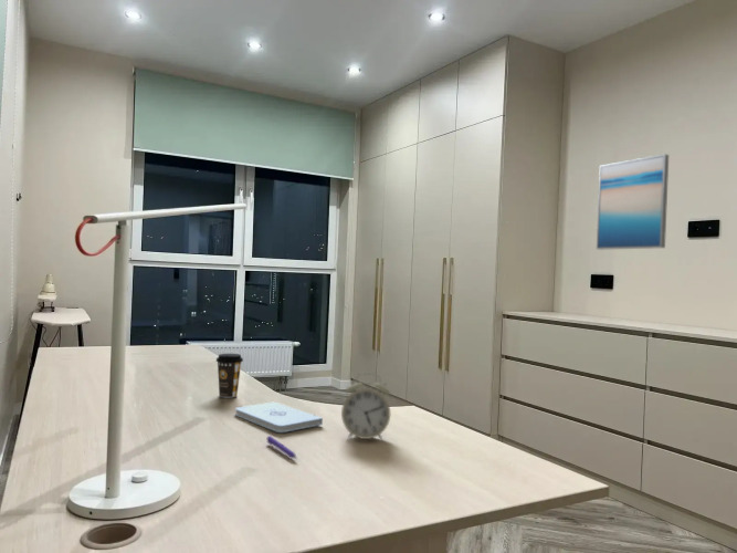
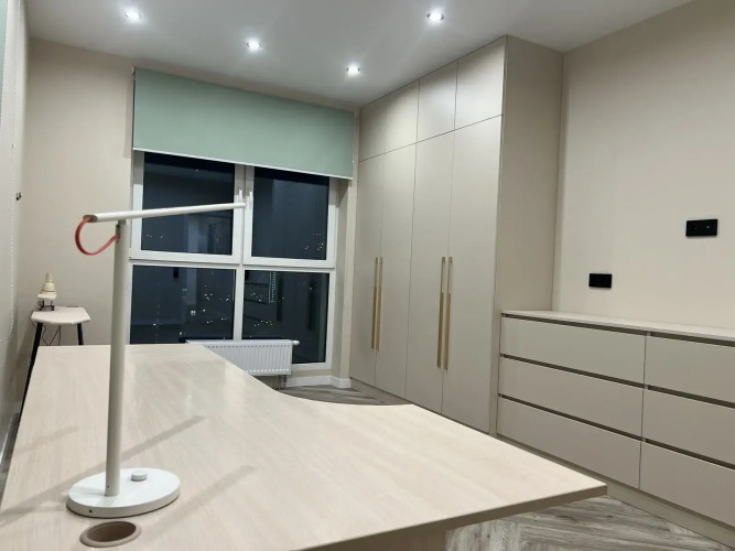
- coffee cup [215,353,244,399]
- wall art [596,153,670,251]
- pen [266,435,298,460]
- notepad [234,400,324,434]
- alarm clock [340,372,391,441]
